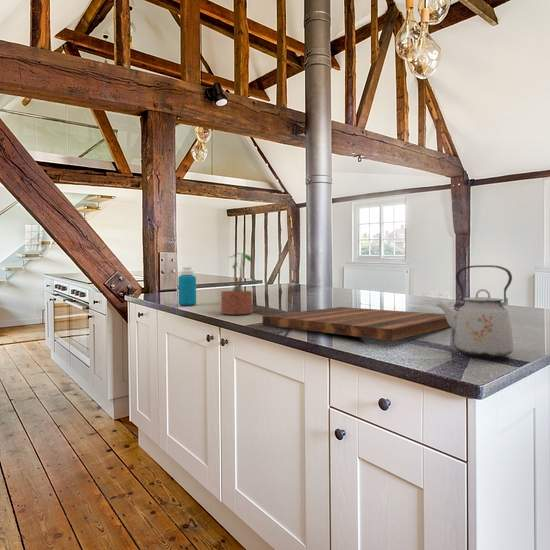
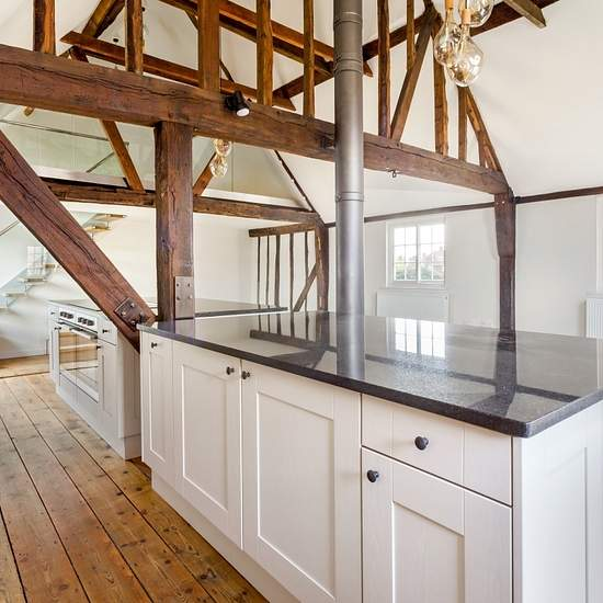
- bottle [177,266,197,306]
- potted plant [220,252,254,315]
- cutting board [261,306,451,342]
- kettle [435,264,514,359]
